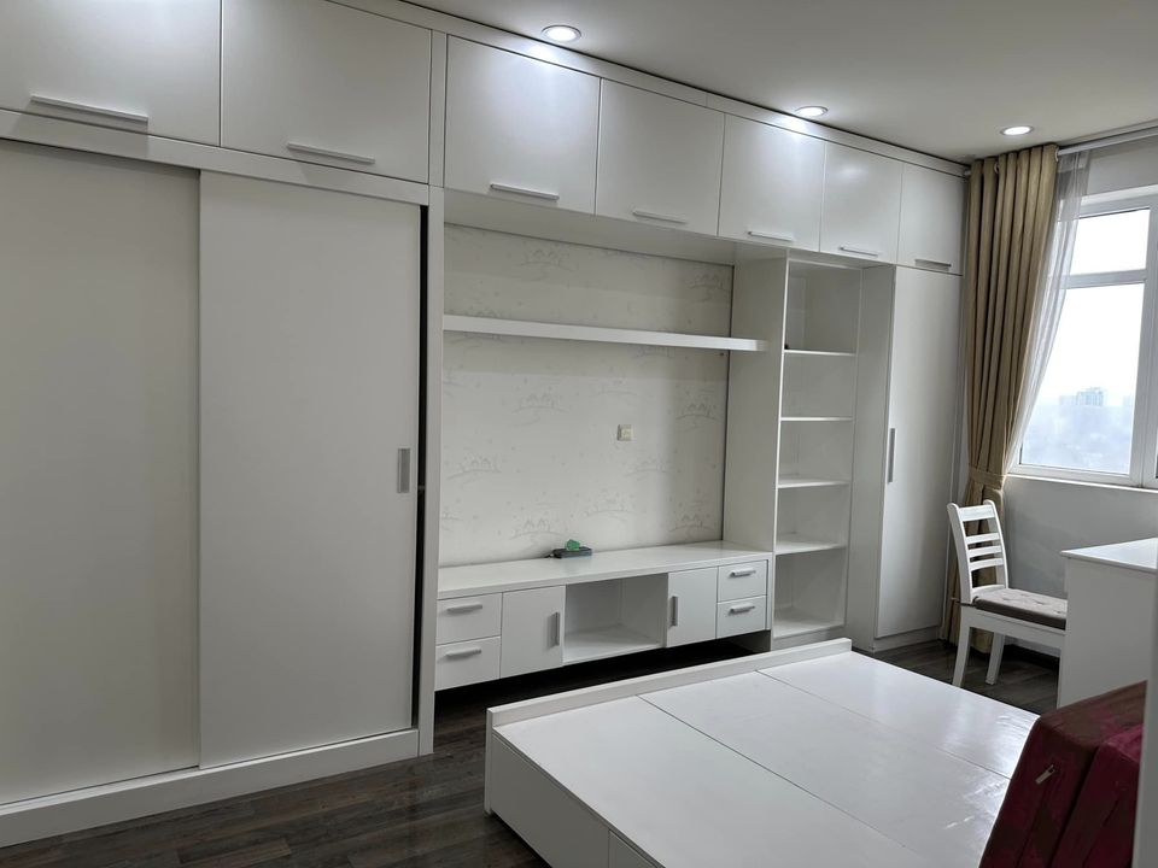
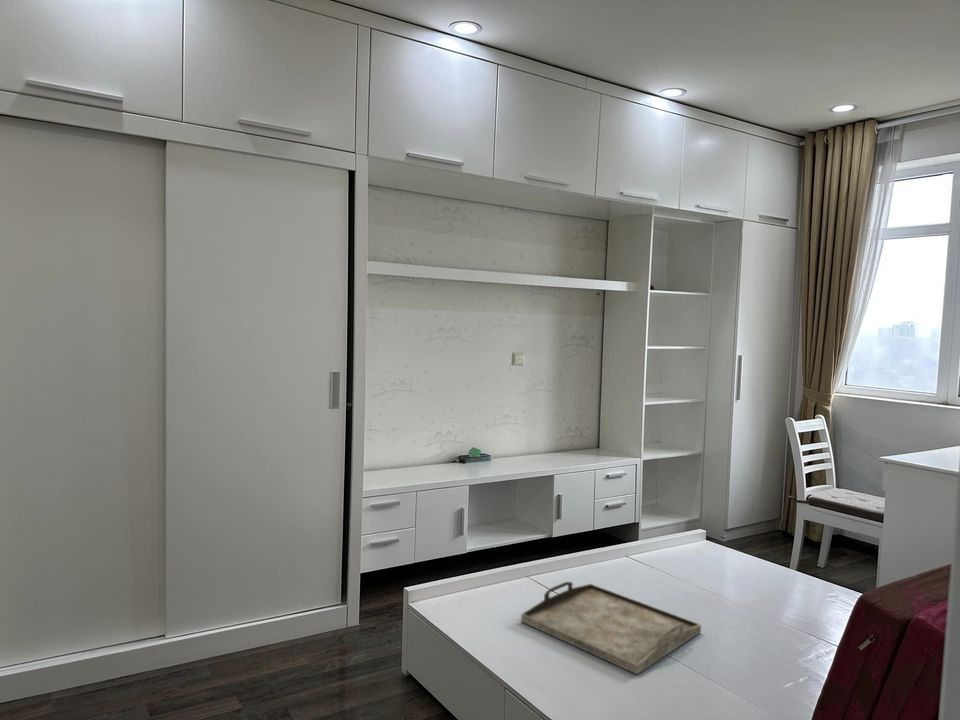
+ serving tray [520,581,702,675]
